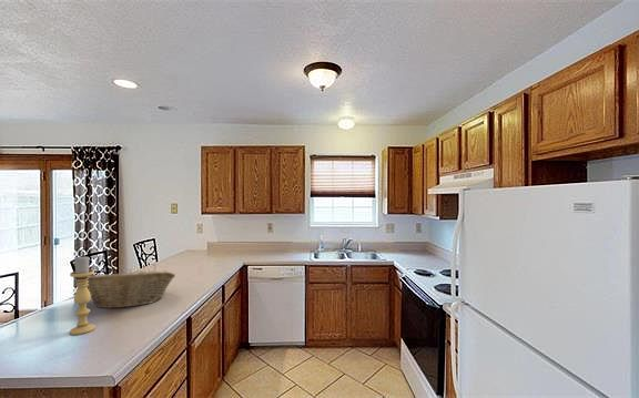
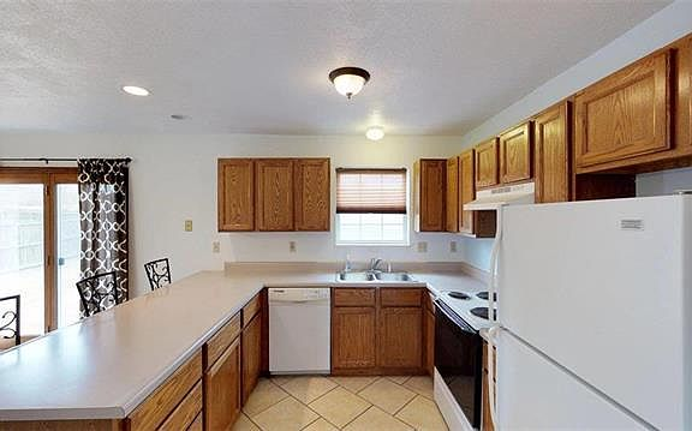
- candle holder [69,256,97,336]
- fruit basket [87,269,176,309]
